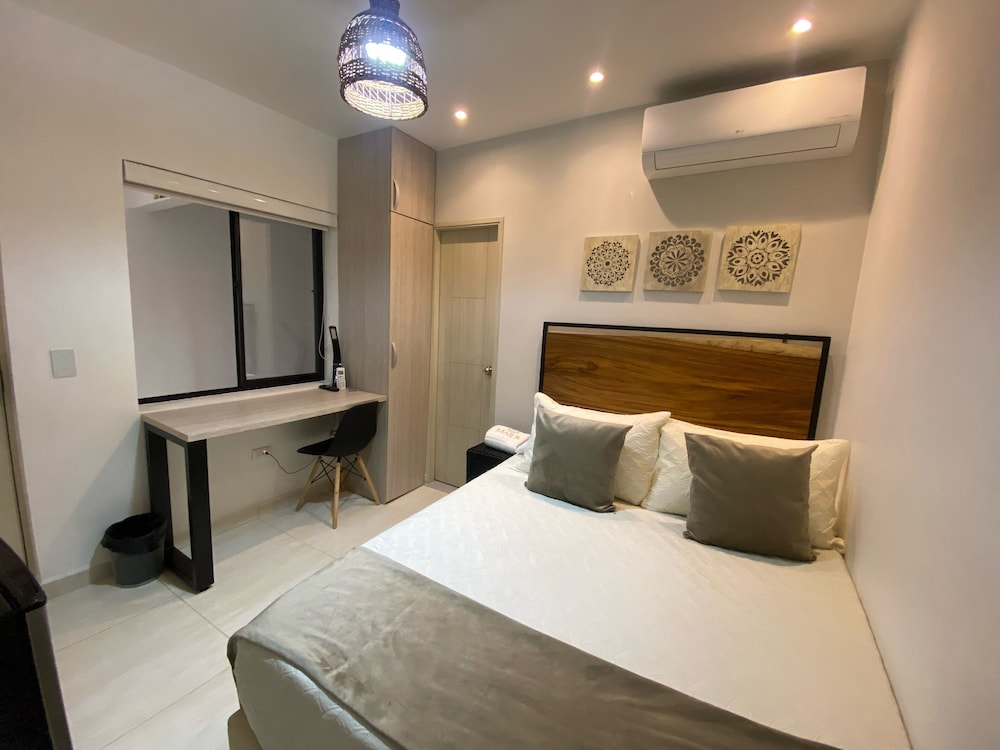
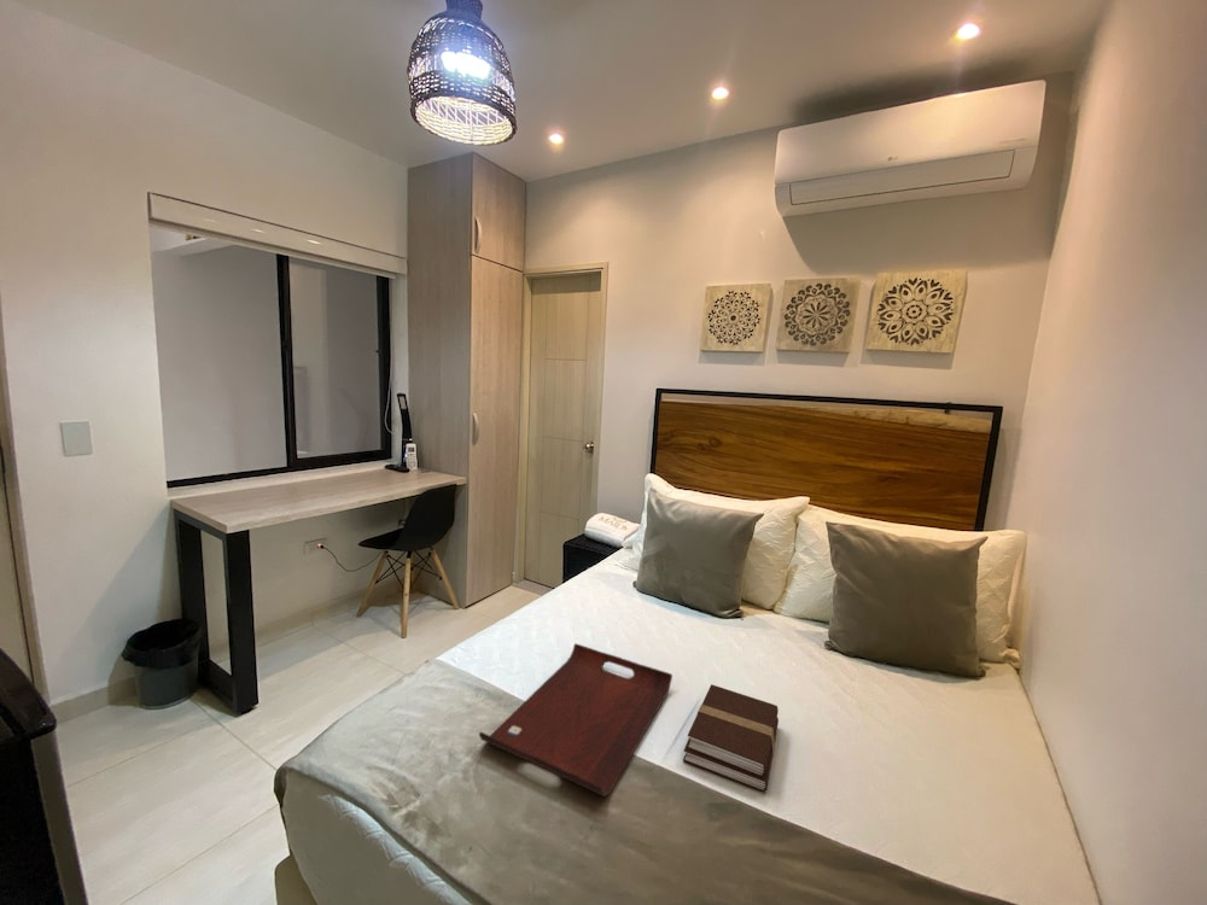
+ book [682,683,780,793]
+ serving tray [478,642,674,798]
